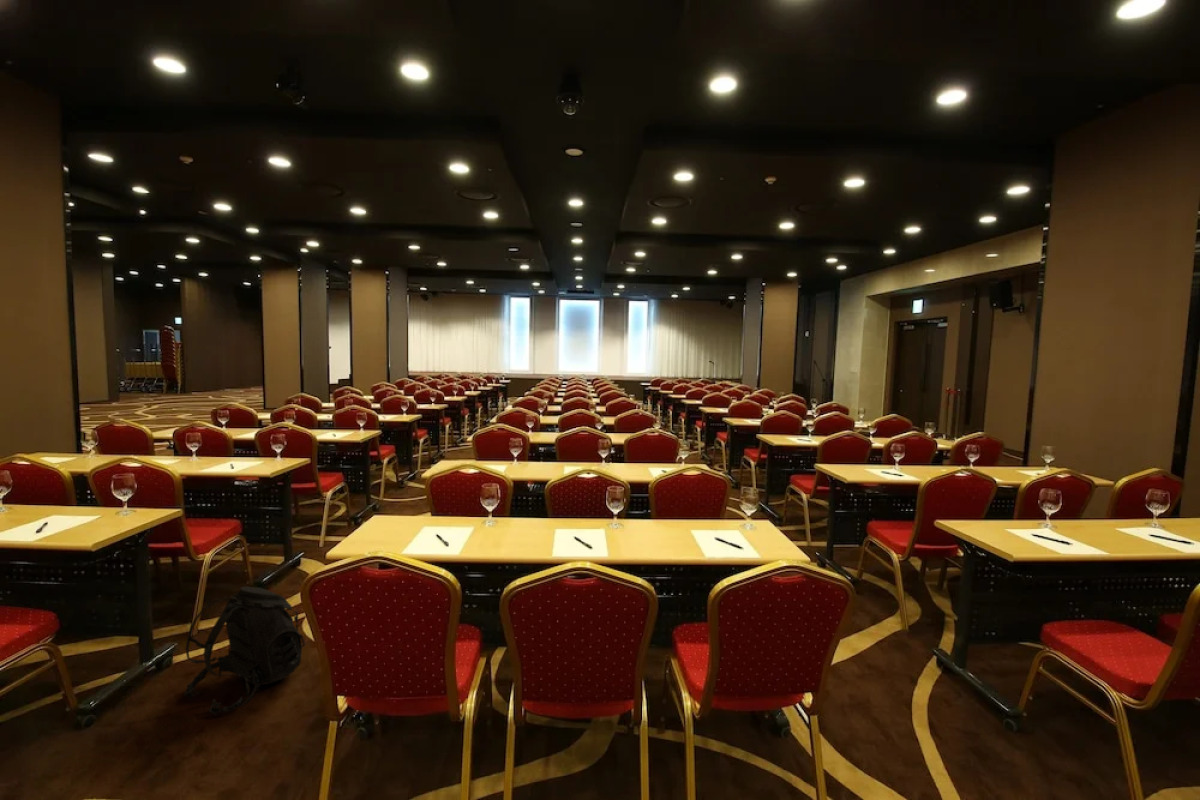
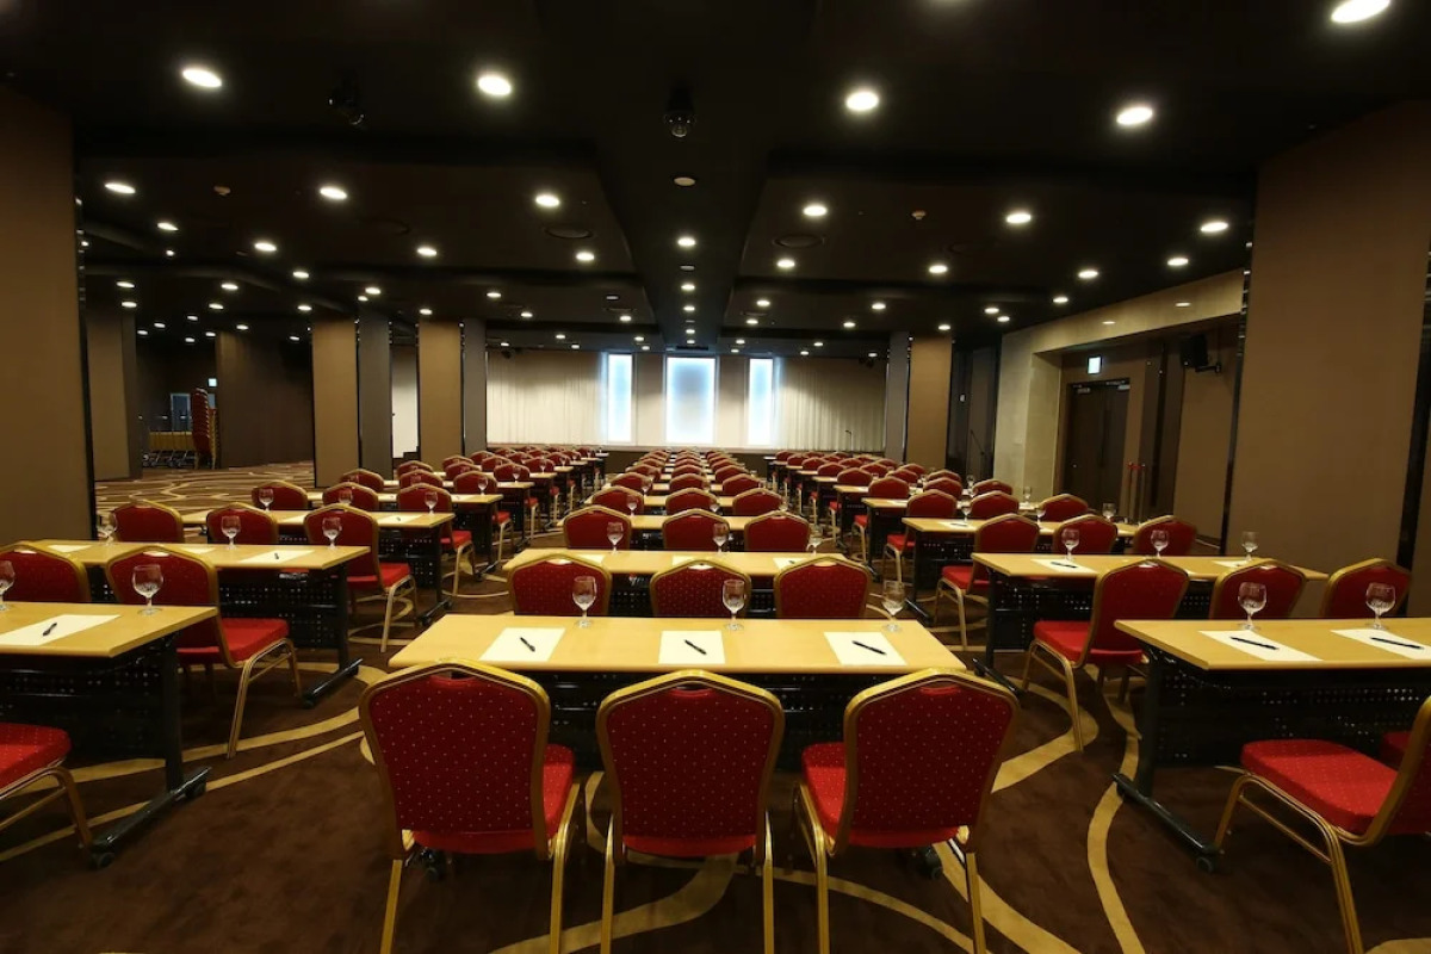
- backpack [183,586,306,716]
